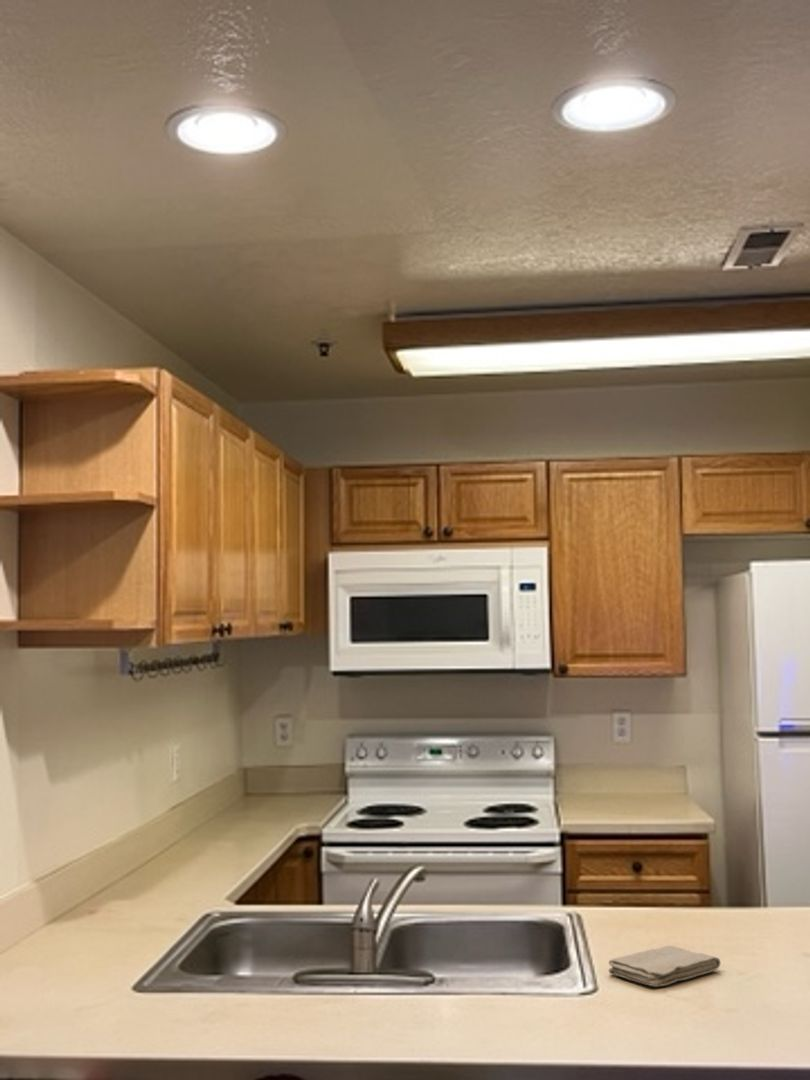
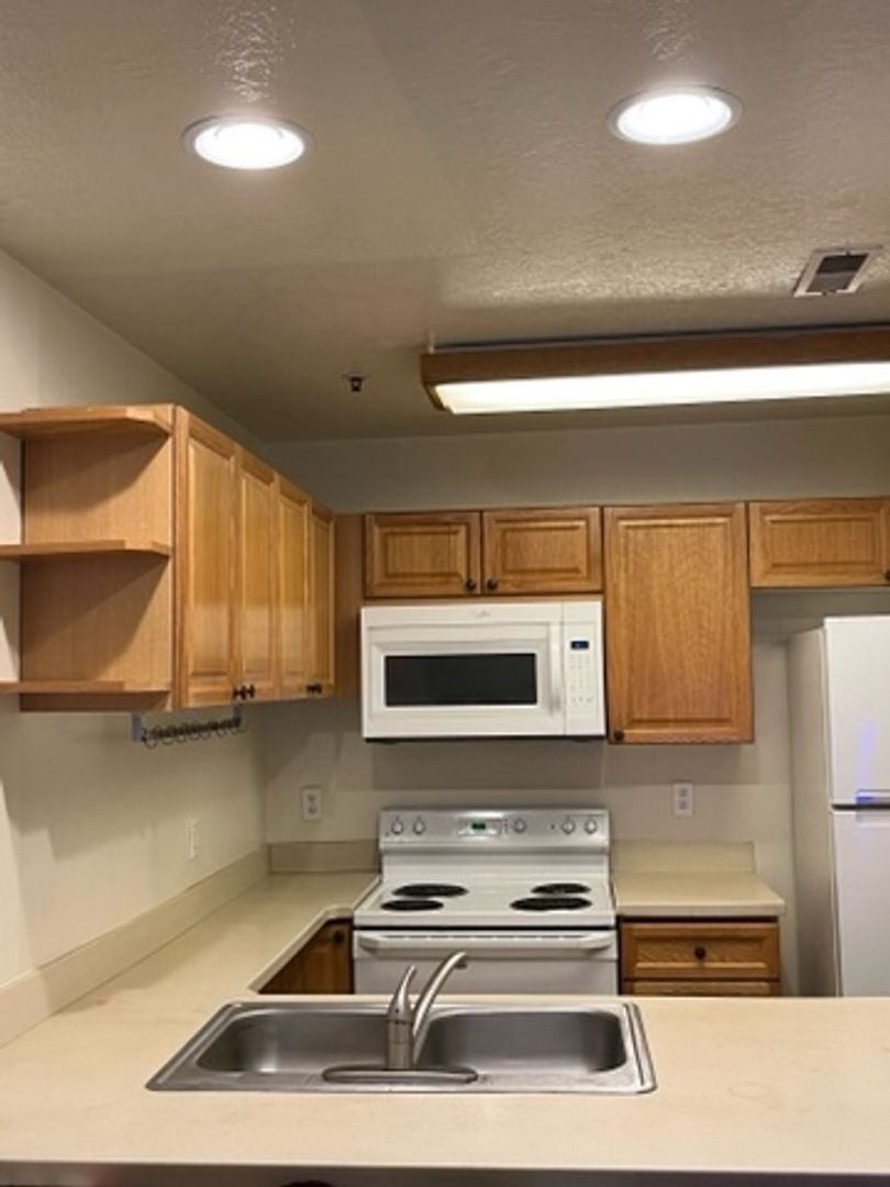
- washcloth [608,945,722,988]
